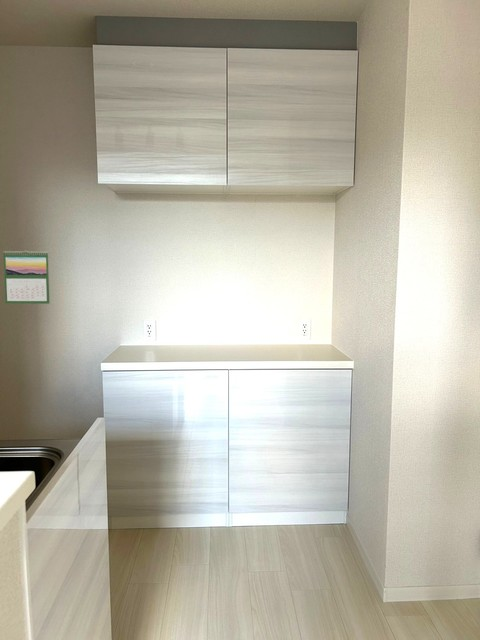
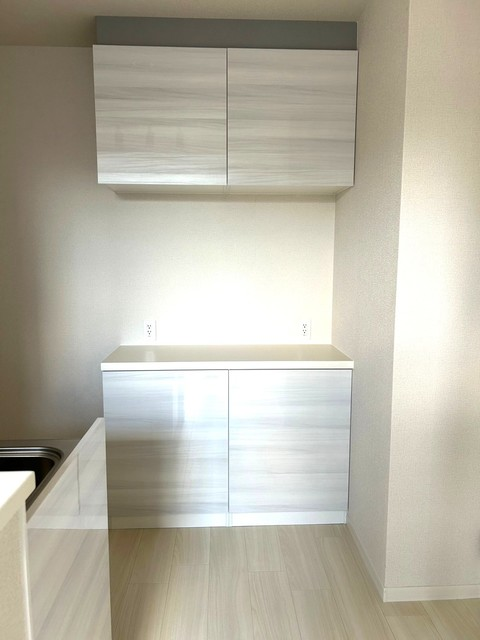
- calendar [3,250,51,305]
